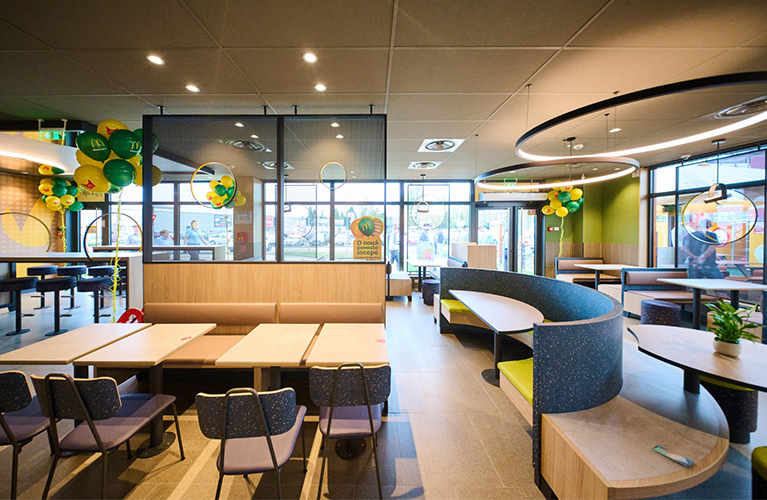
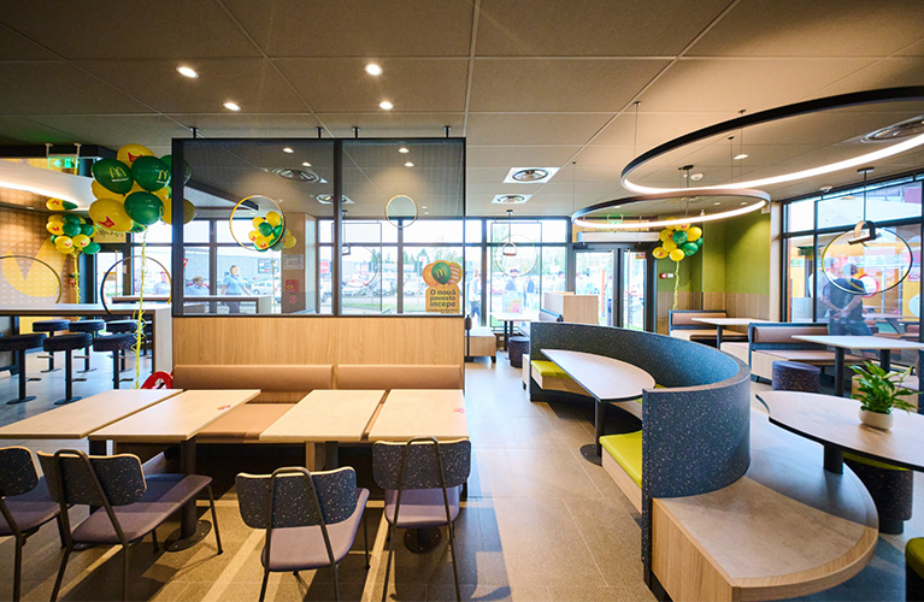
- smartphone [651,444,695,468]
